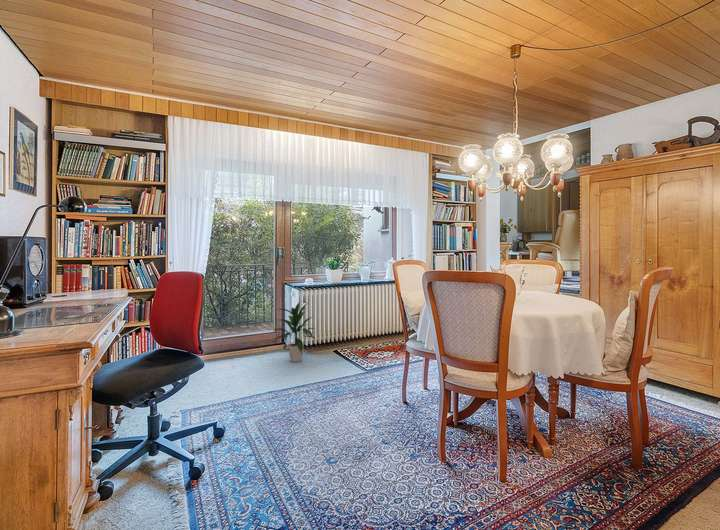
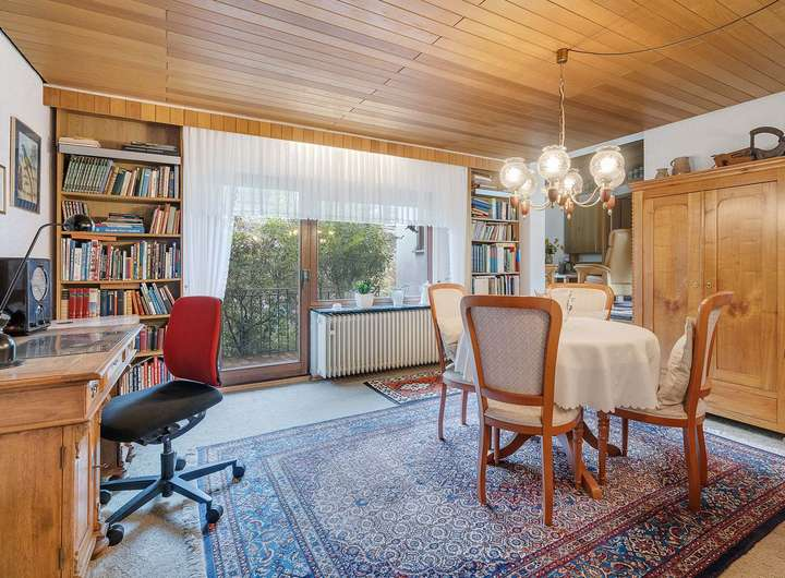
- indoor plant [273,300,317,363]
